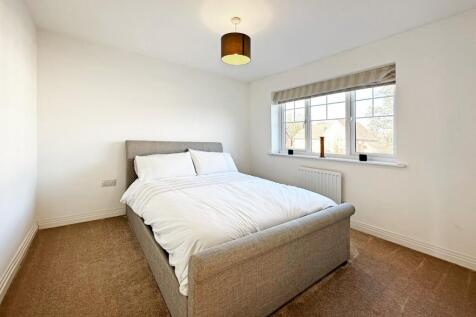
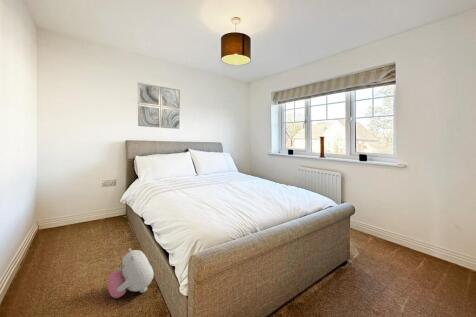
+ plush toy [107,248,155,299]
+ wall art [137,82,181,130]
